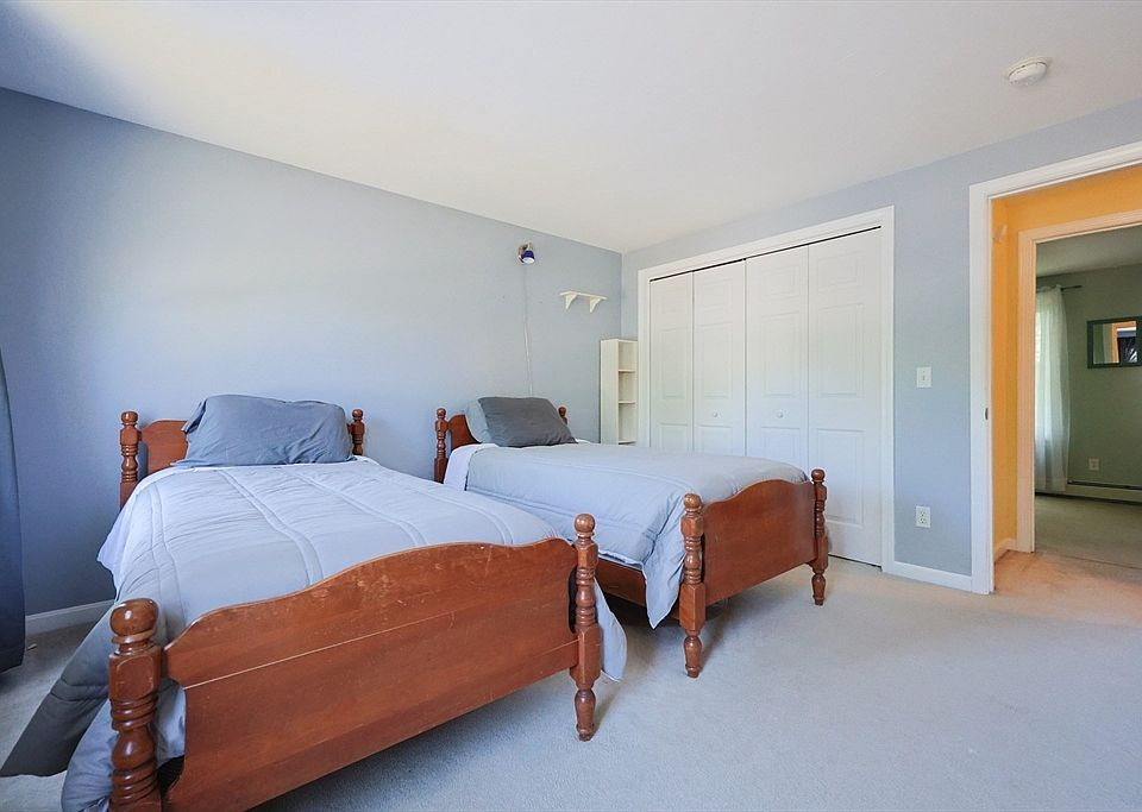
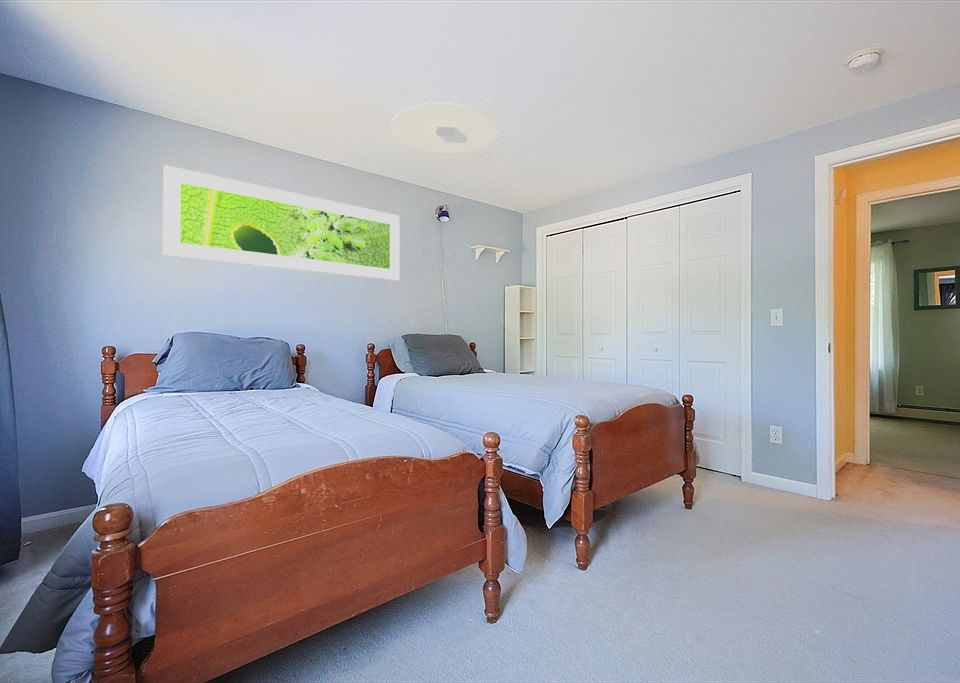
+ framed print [162,164,400,282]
+ ceiling light [390,101,500,155]
